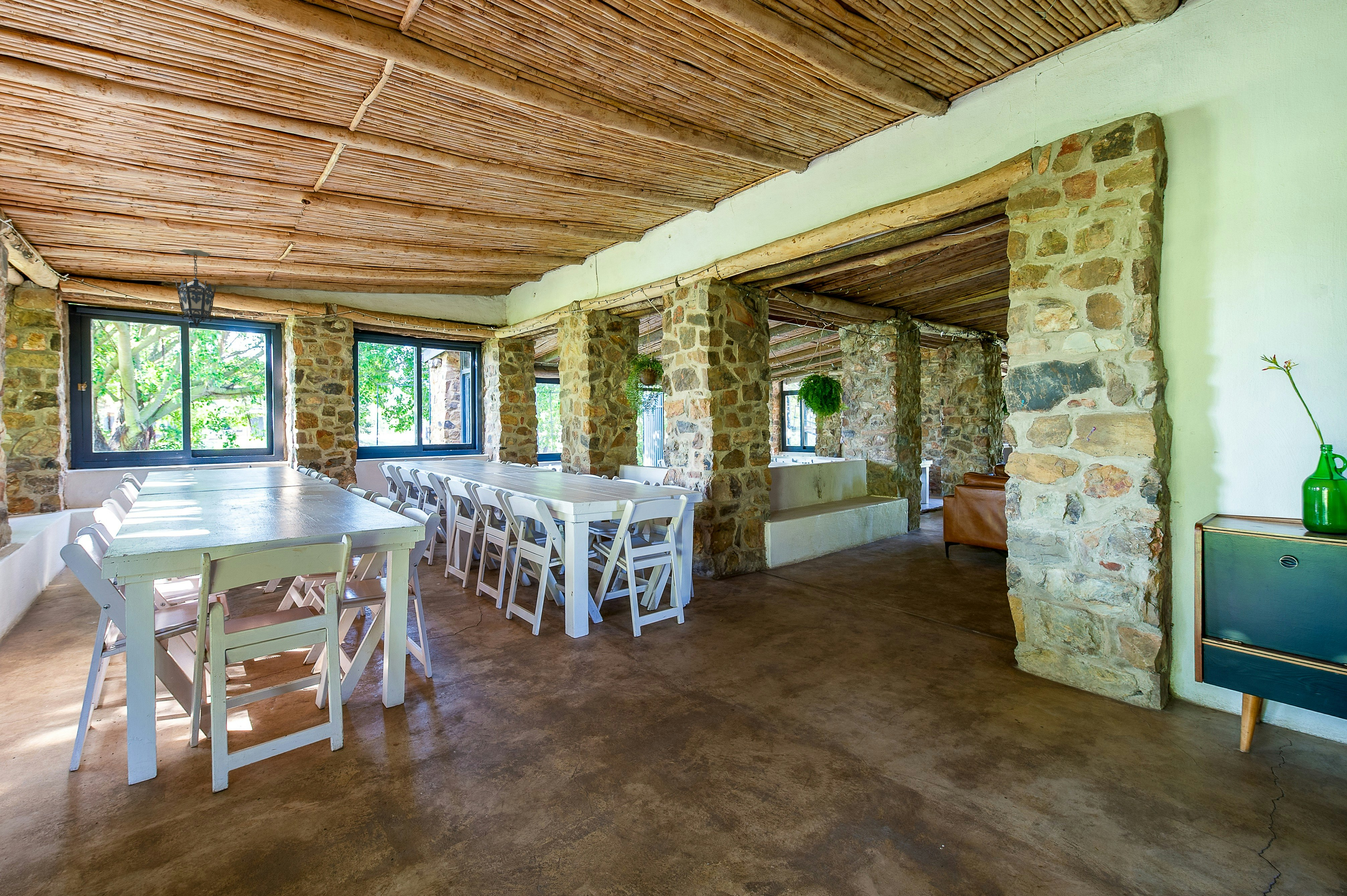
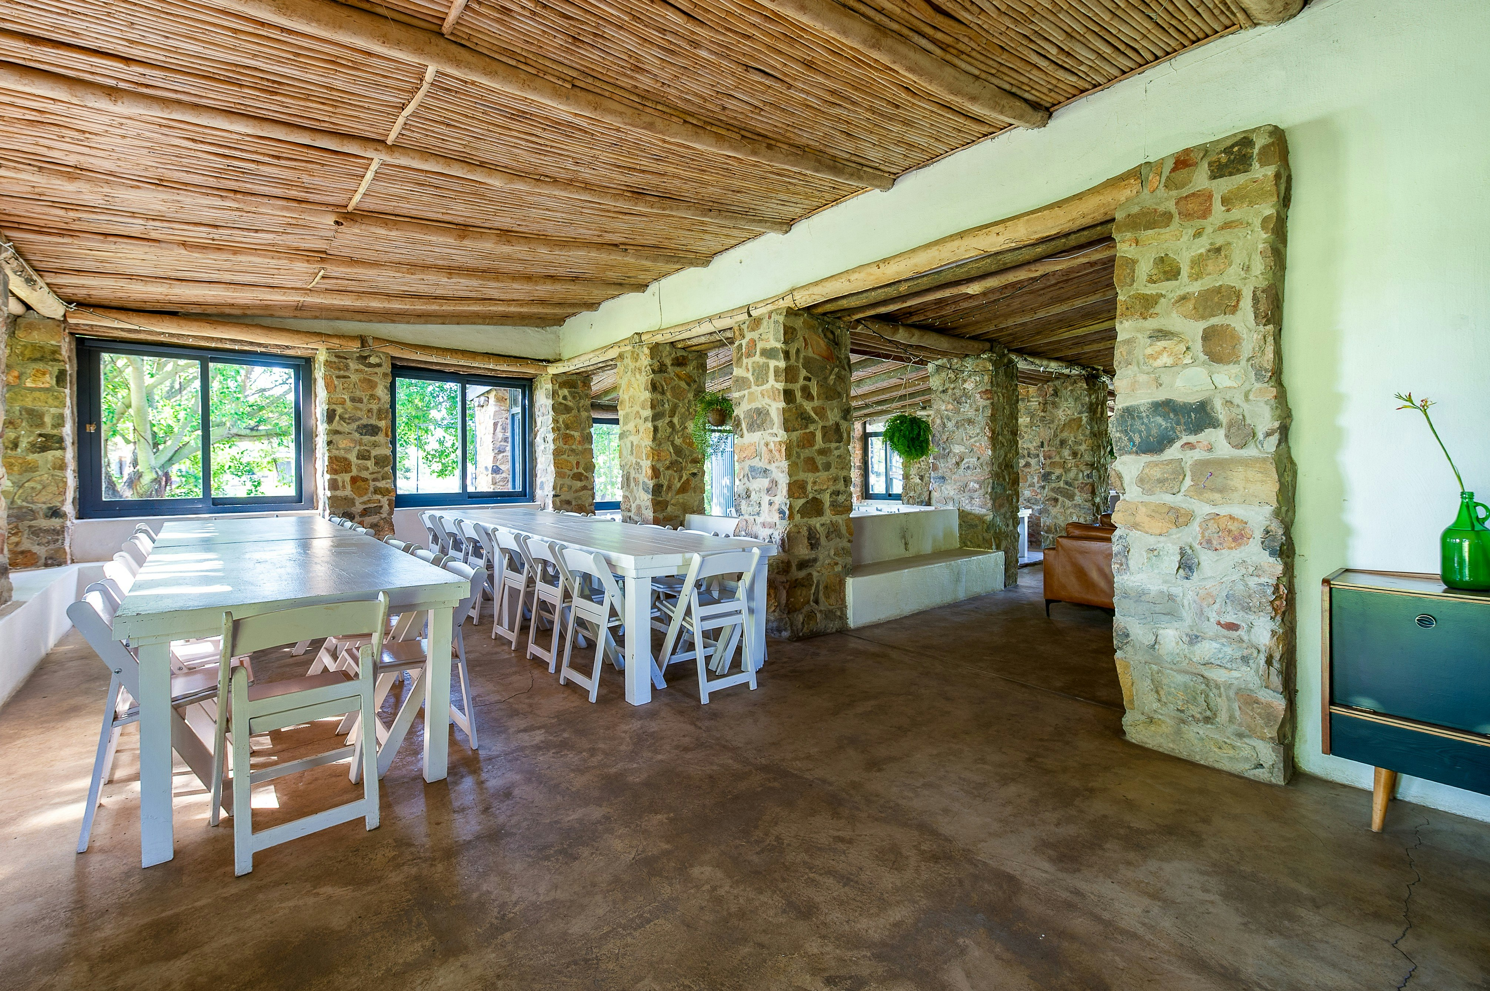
- hanging lantern [174,249,217,328]
